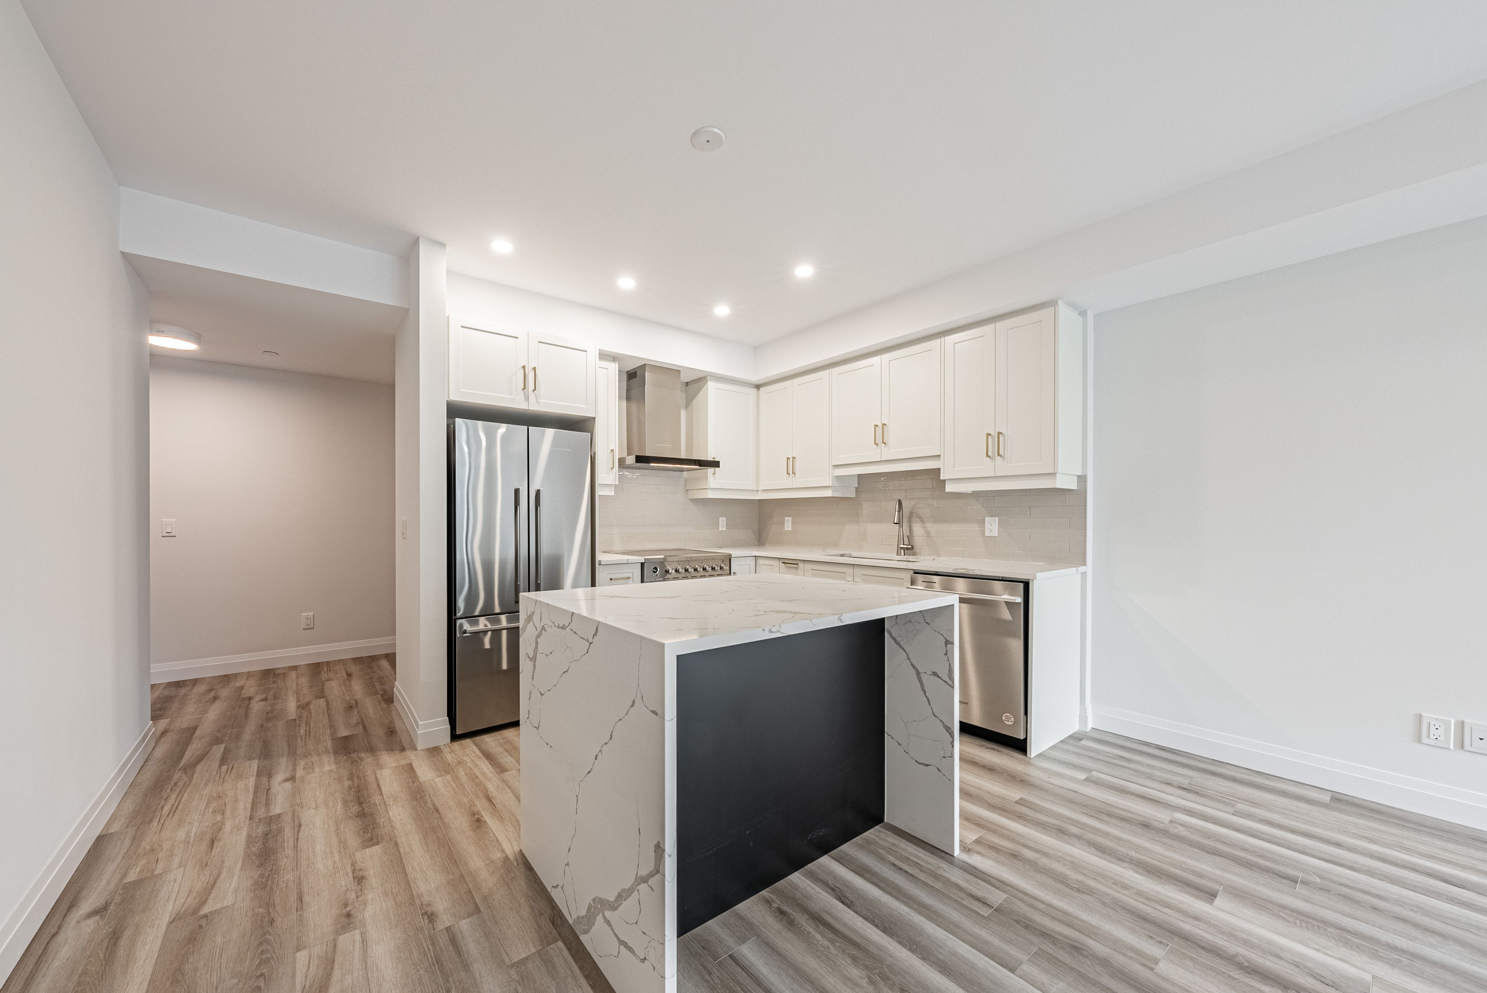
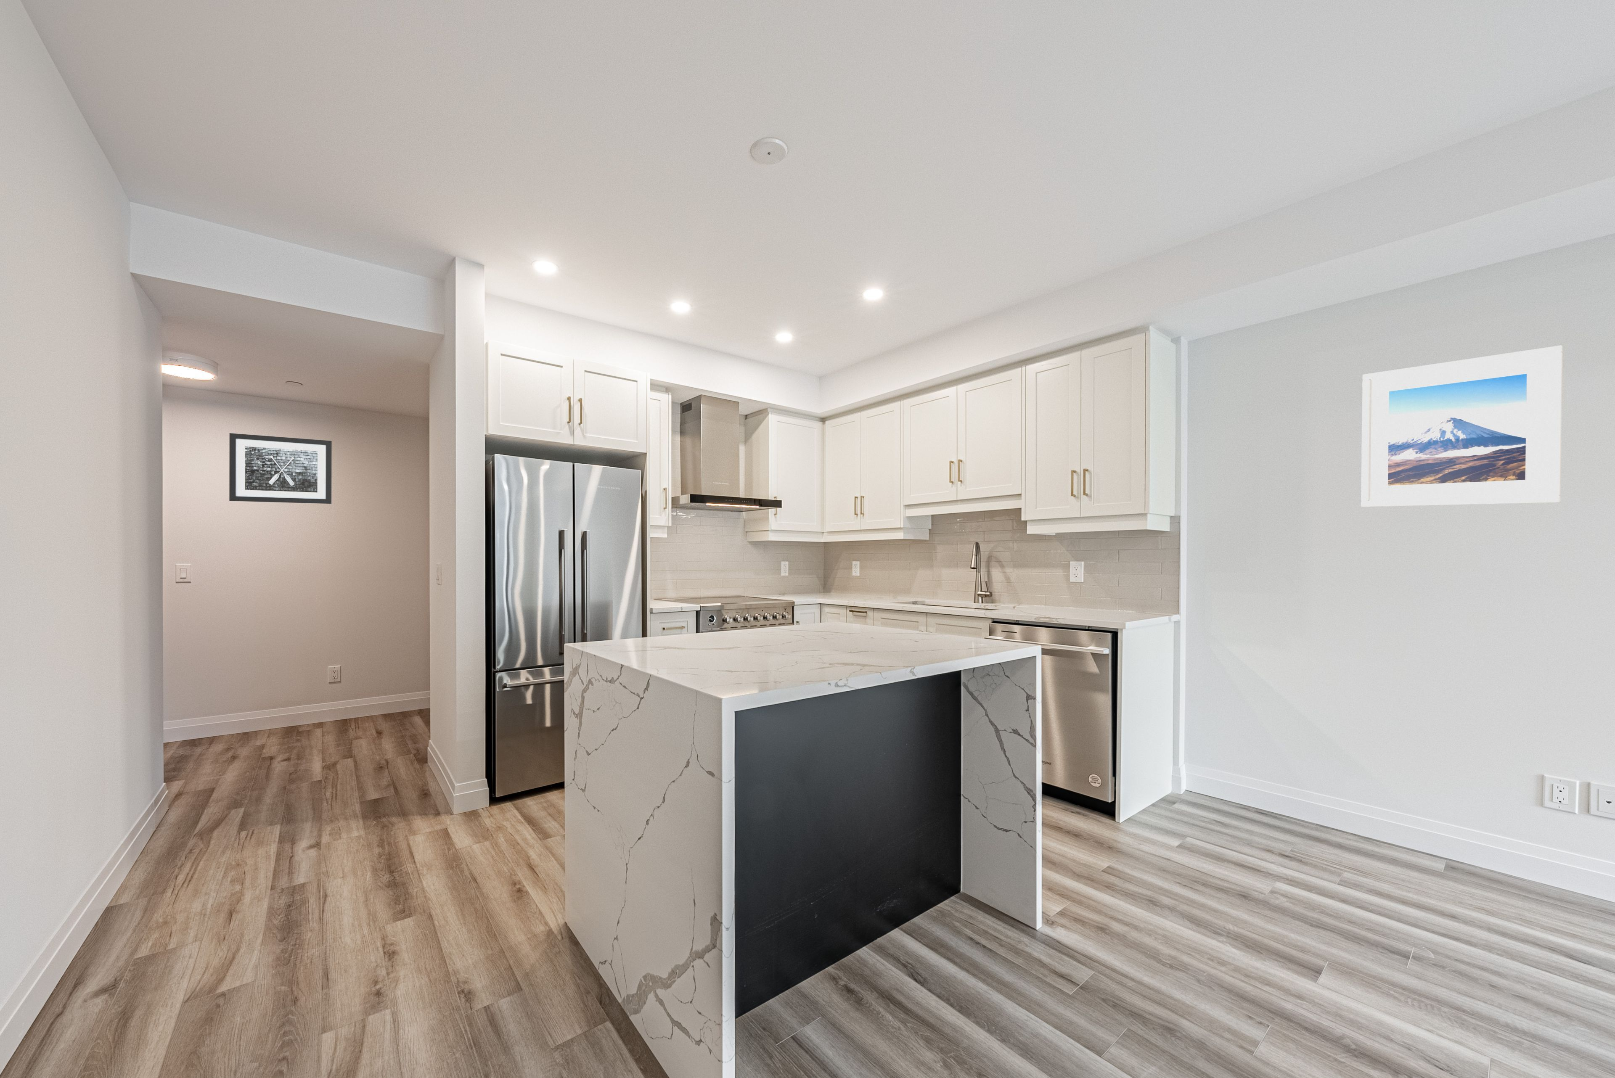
+ wall art [229,433,332,504]
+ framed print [1361,345,1563,508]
